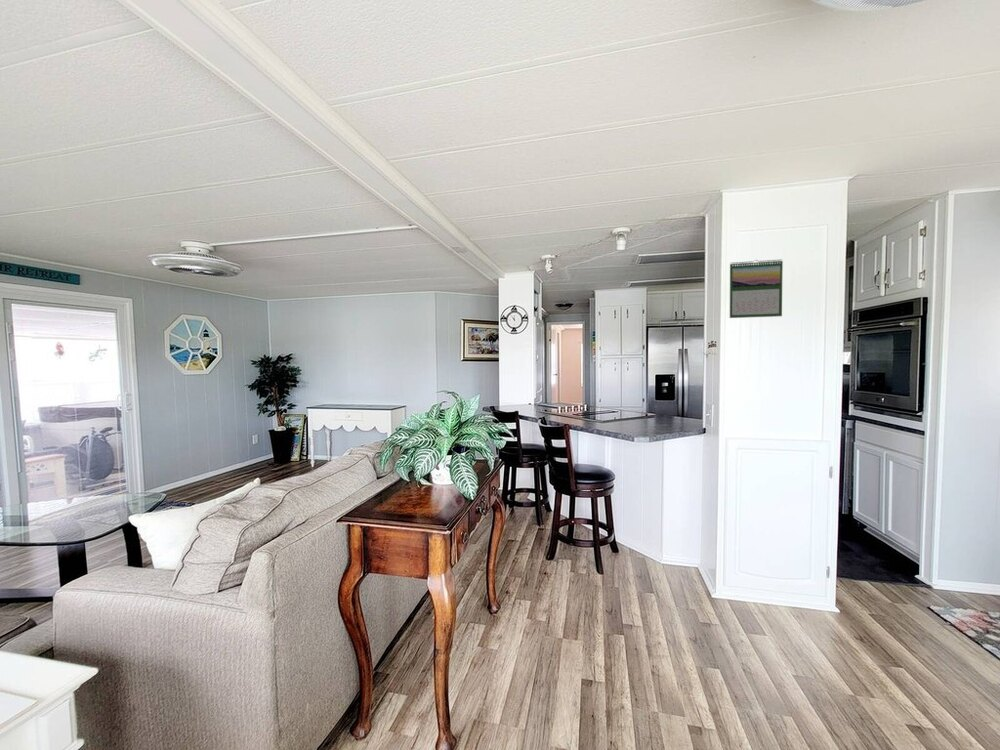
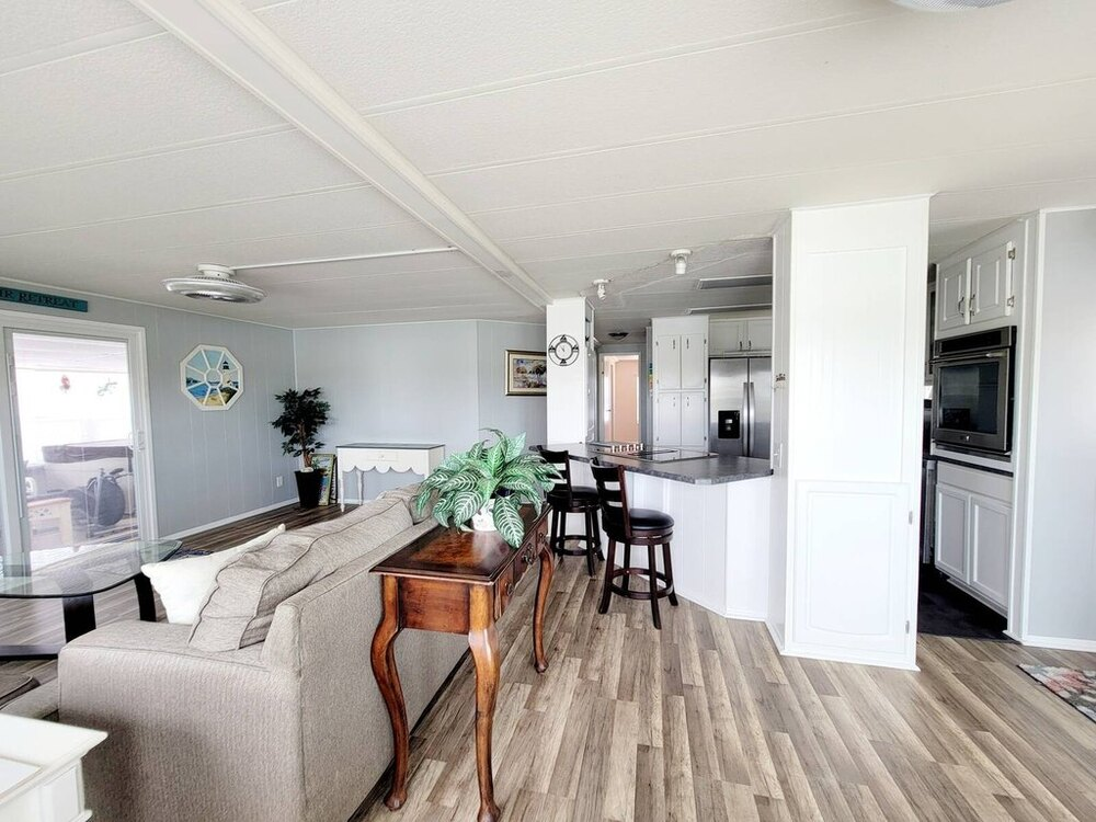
- calendar [729,259,784,319]
